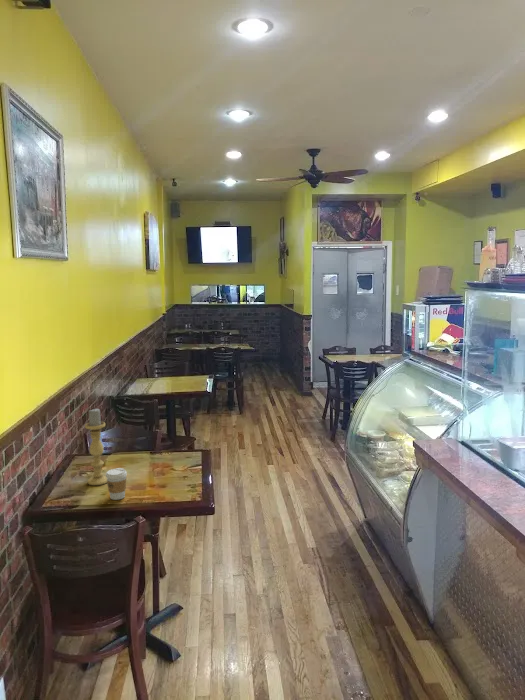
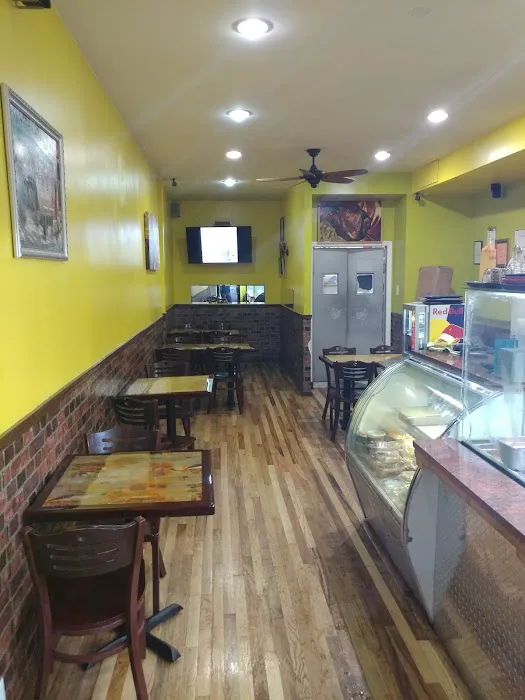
- candle holder [84,408,107,486]
- coffee cup [105,467,128,501]
